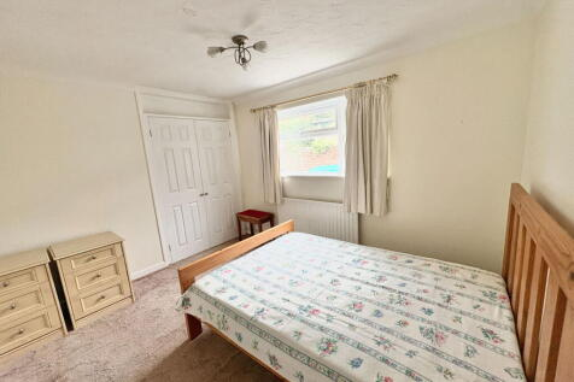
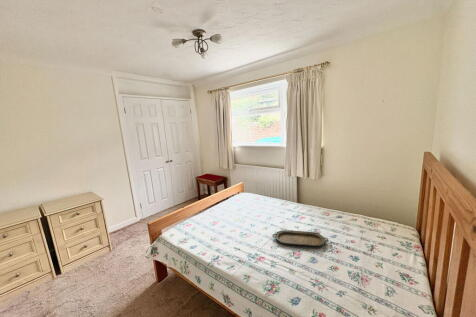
+ serving tray [271,229,329,247]
